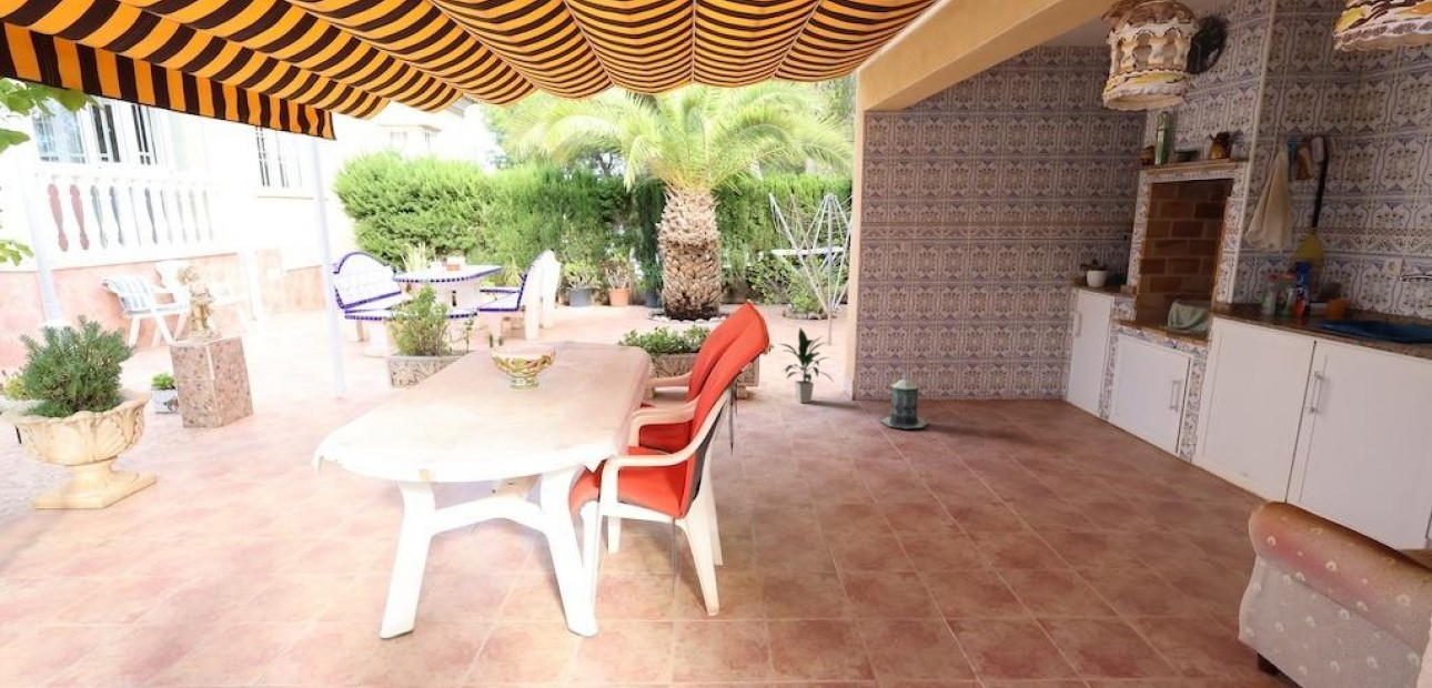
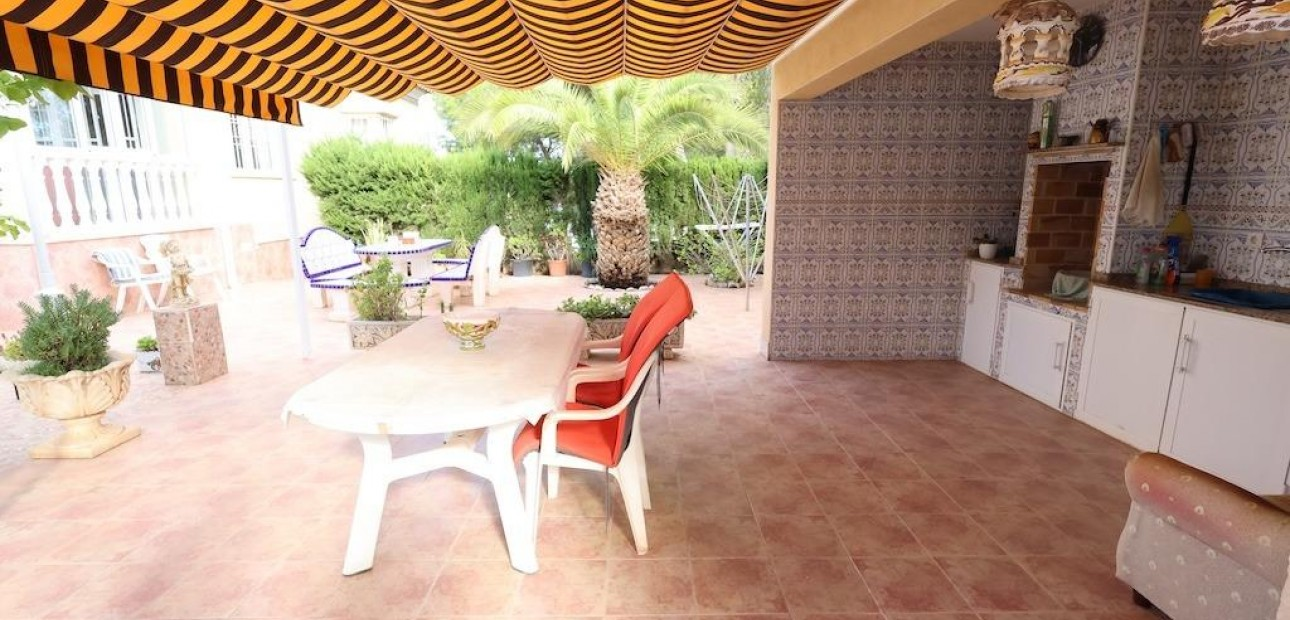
- indoor plant [779,326,834,404]
- lantern [879,371,929,431]
